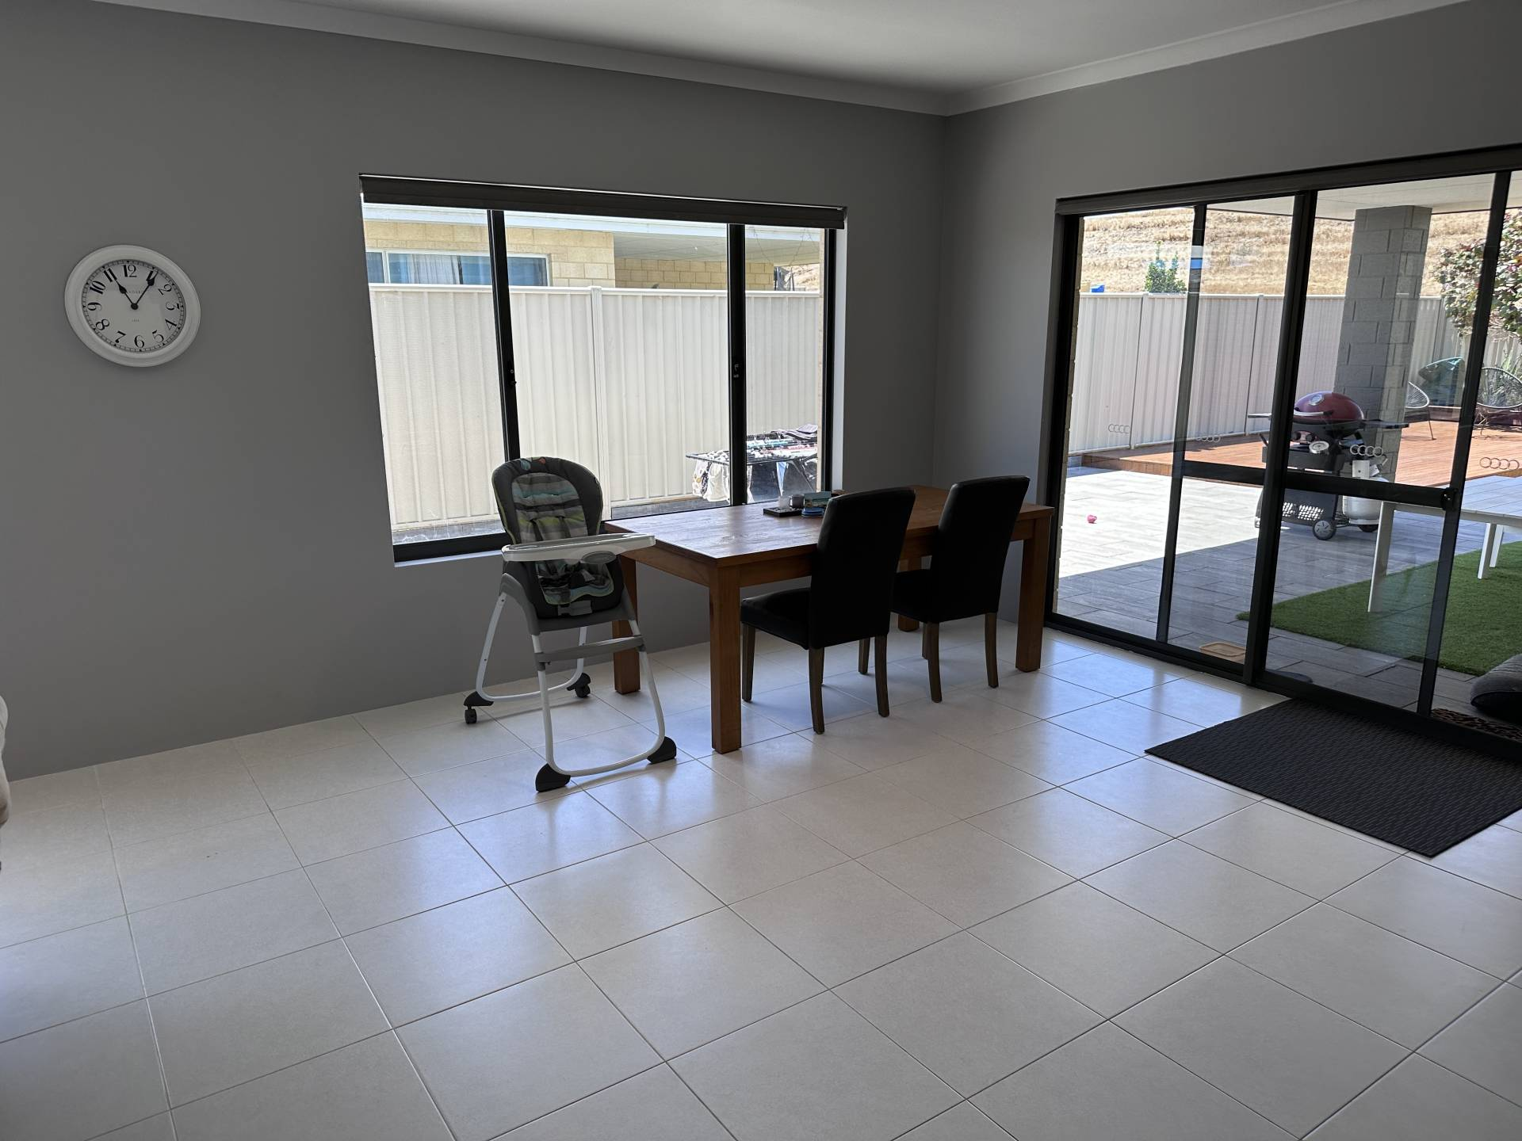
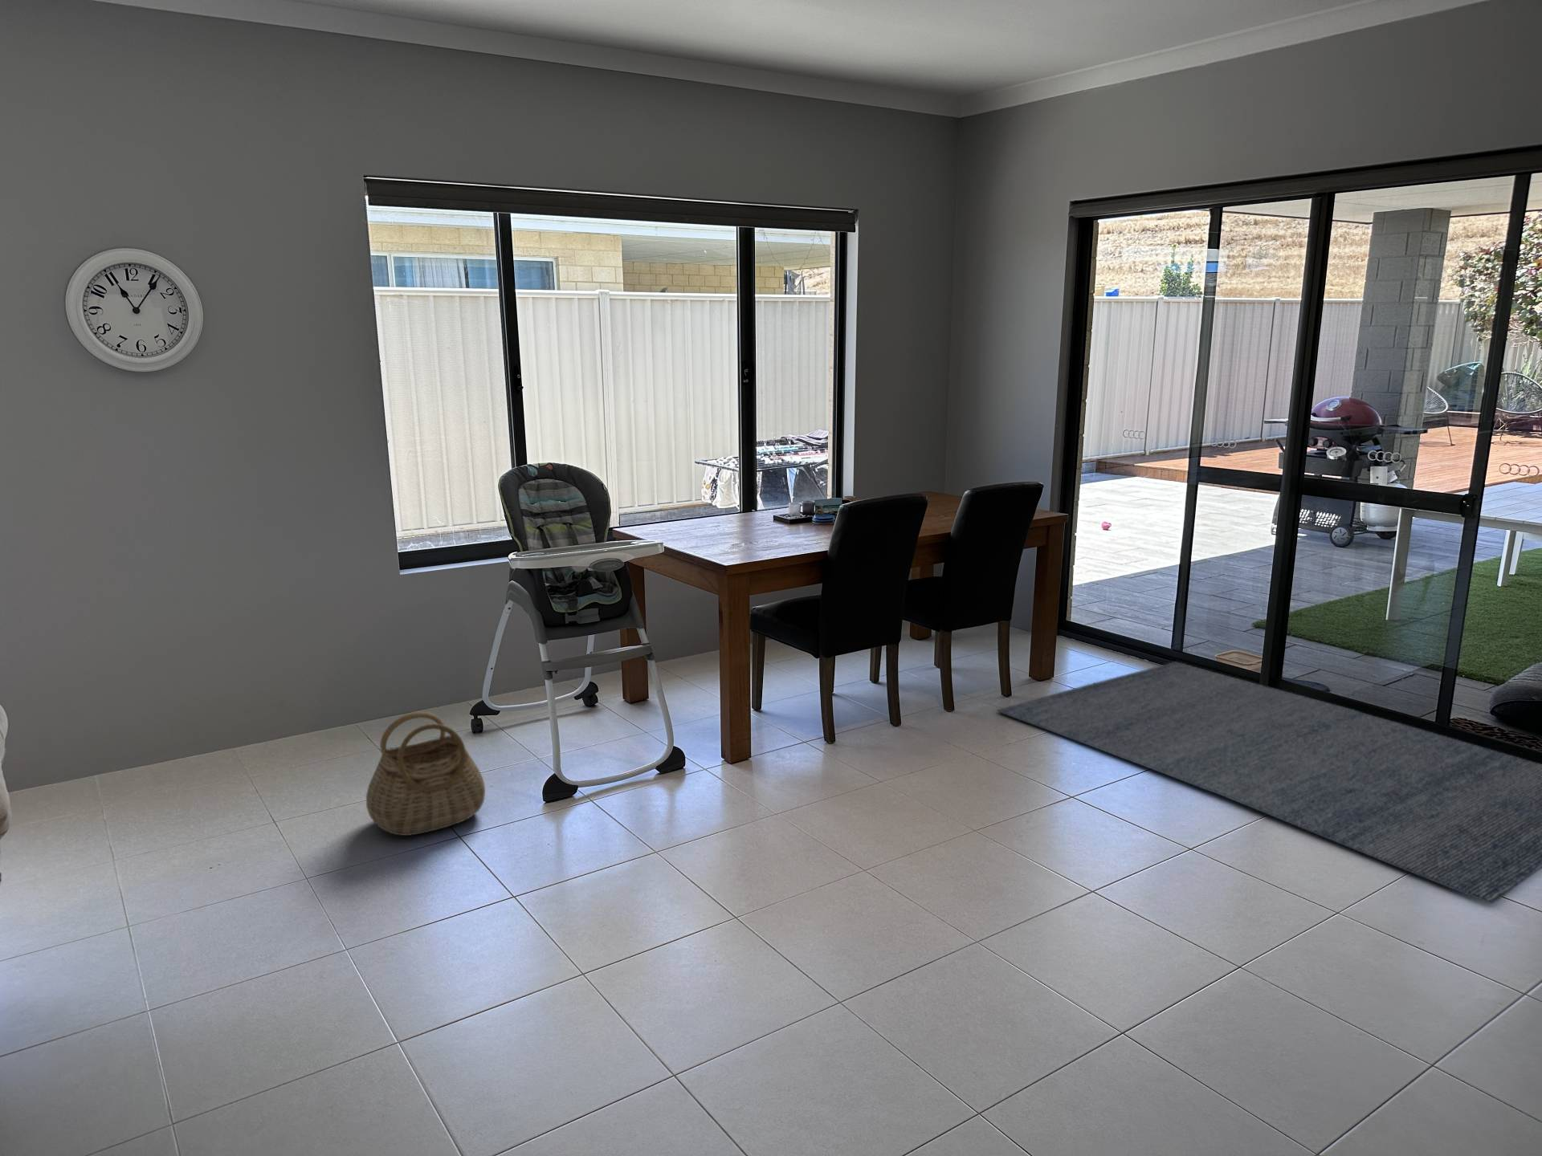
+ rug [996,661,1542,905]
+ basket [365,710,486,837]
